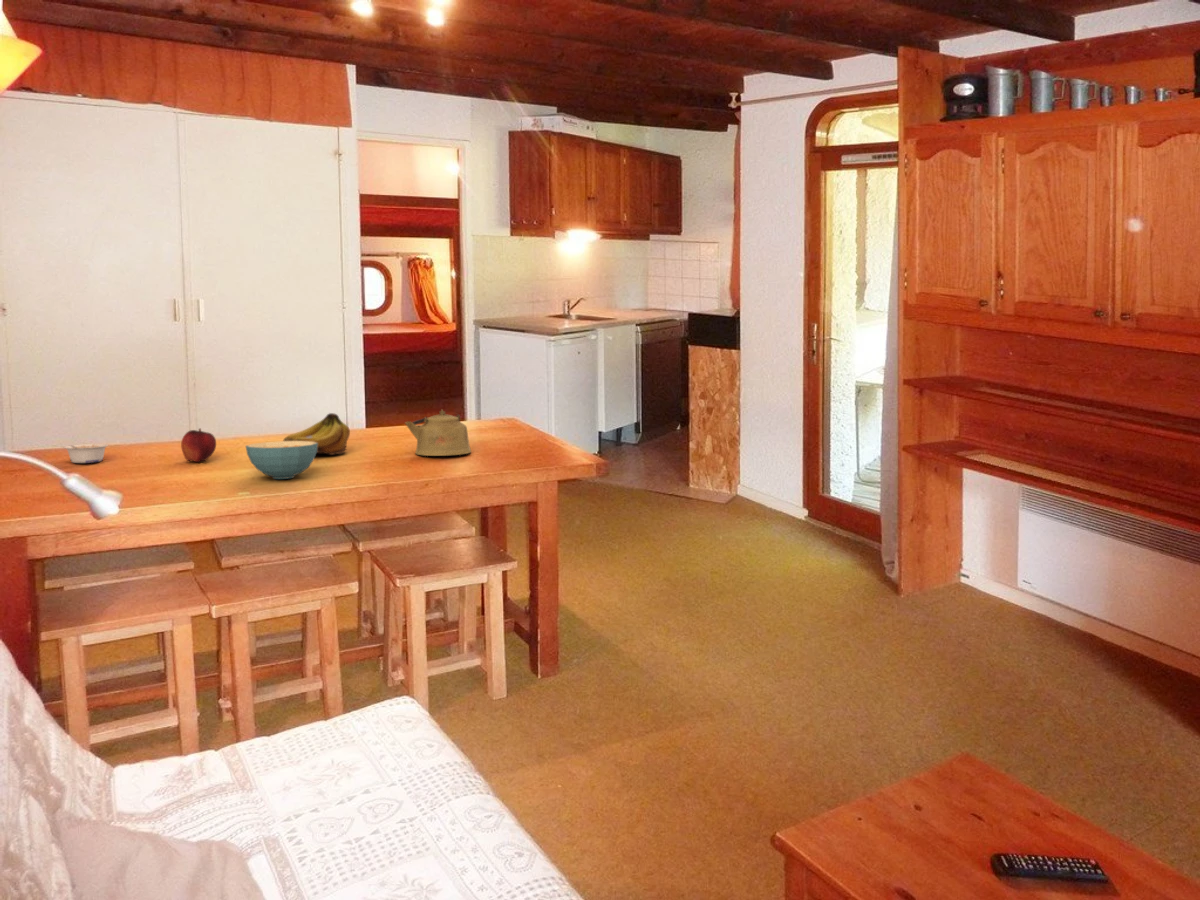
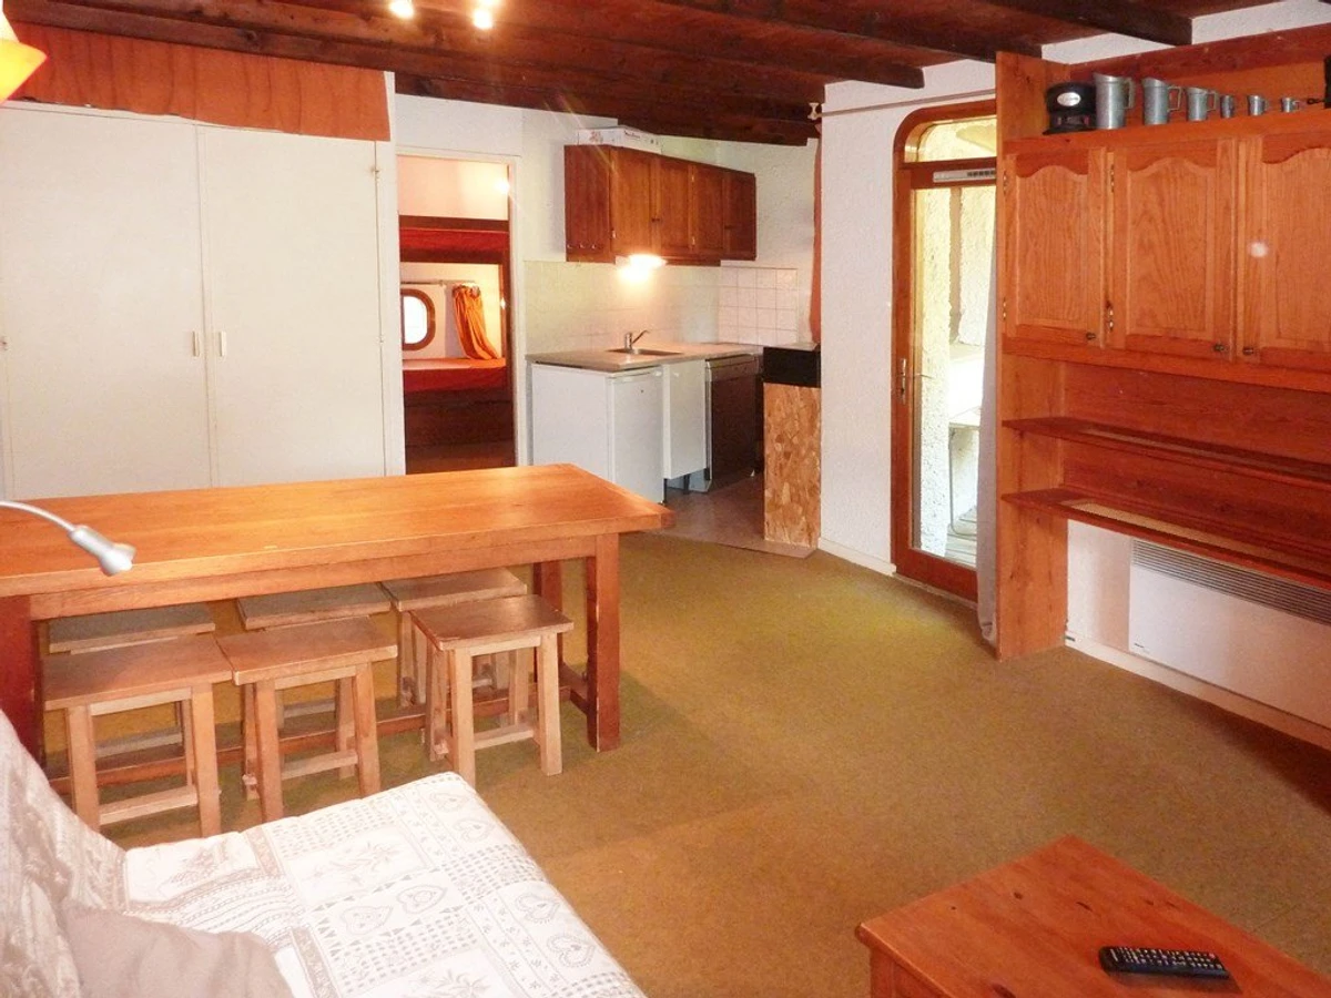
- kettle [404,409,472,457]
- fruit [283,412,351,456]
- fruit [180,427,217,463]
- legume [63,443,109,464]
- cereal bowl [245,440,318,480]
